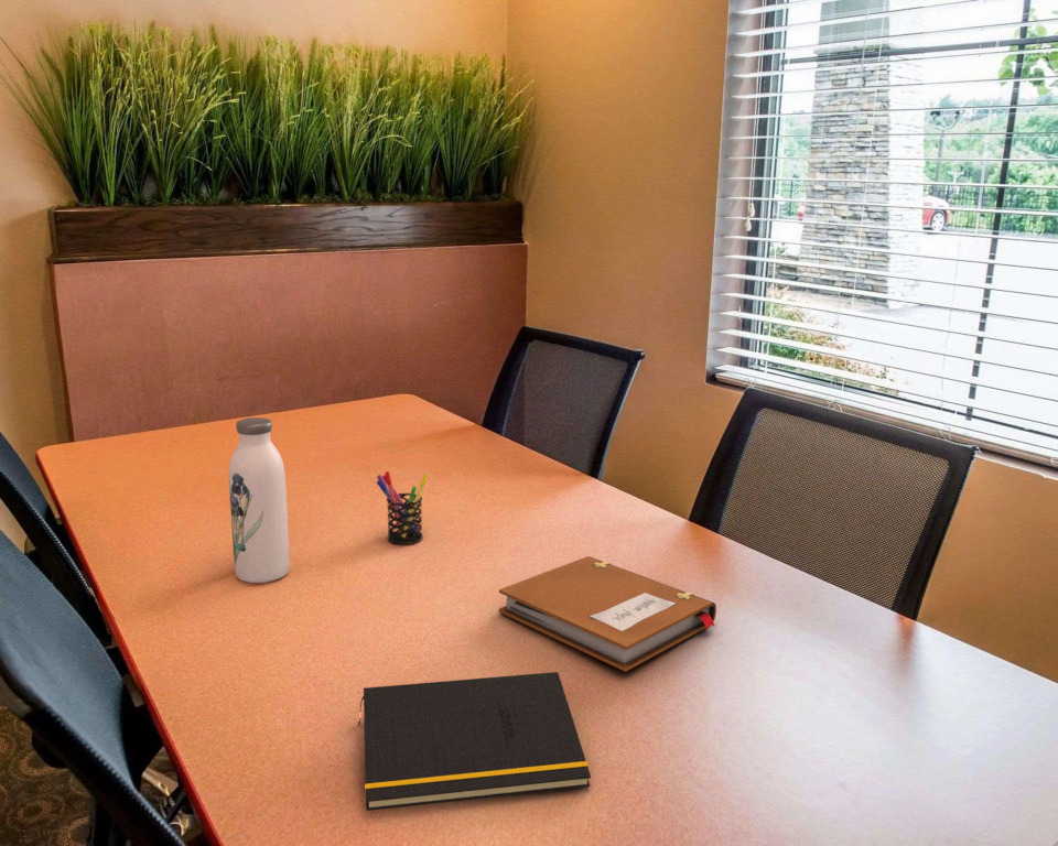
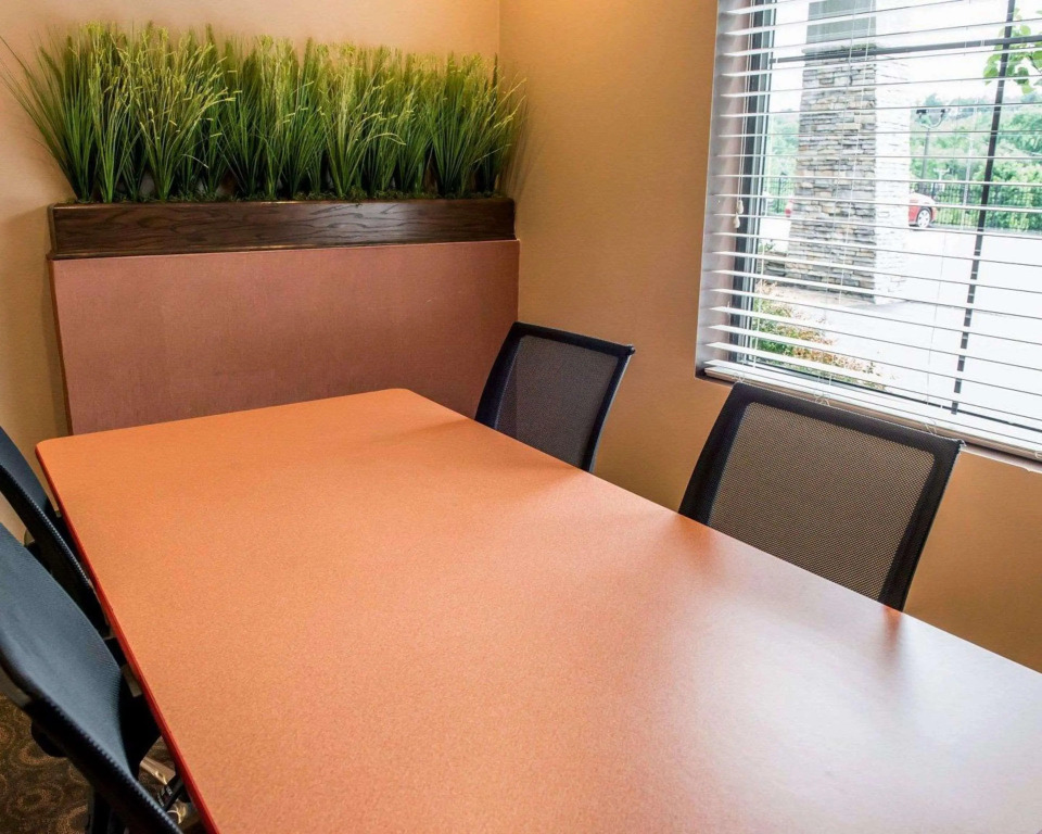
- water bottle [228,416,291,584]
- pen holder [376,470,430,545]
- notebook [498,555,717,673]
- notepad [357,671,592,812]
